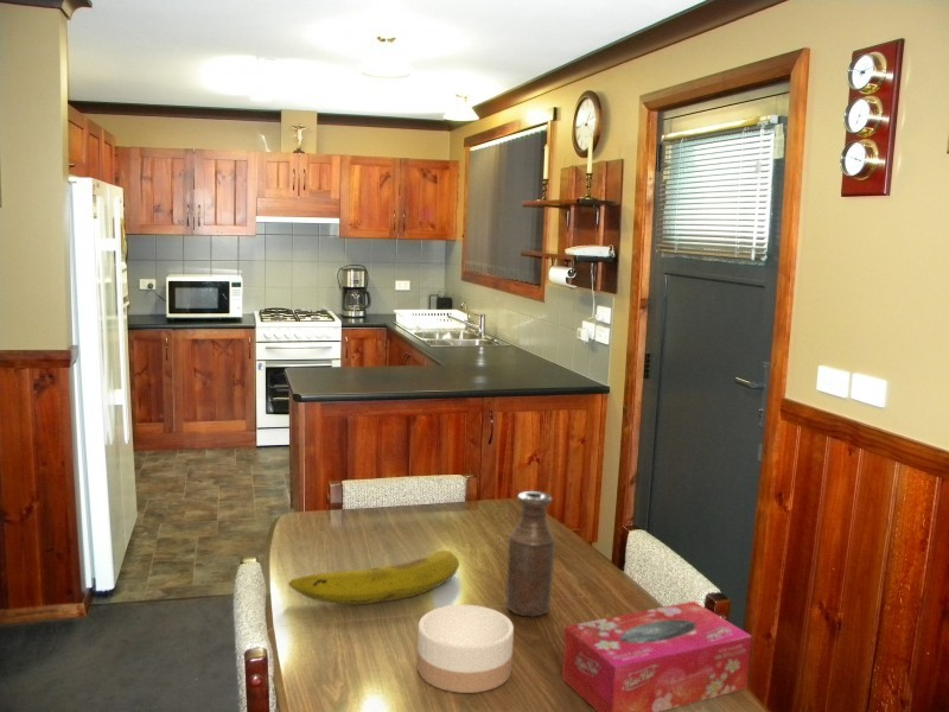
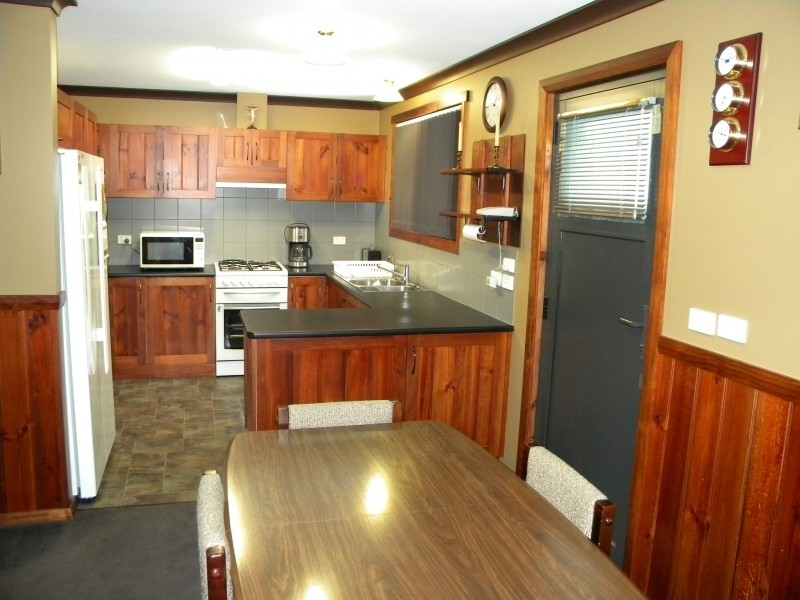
- bowl [416,604,515,694]
- tissue box [561,600,753,712]
- bottle [505,490,556,618]
- fruit [287,549,460,605]
